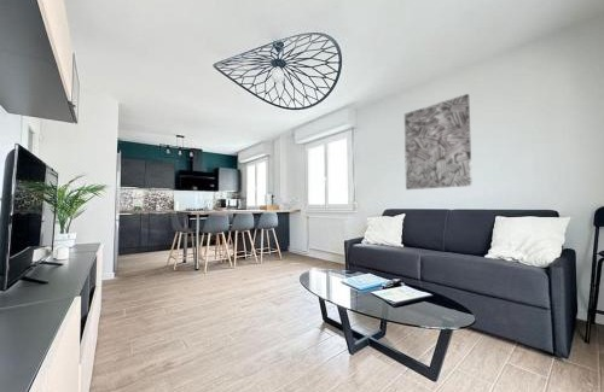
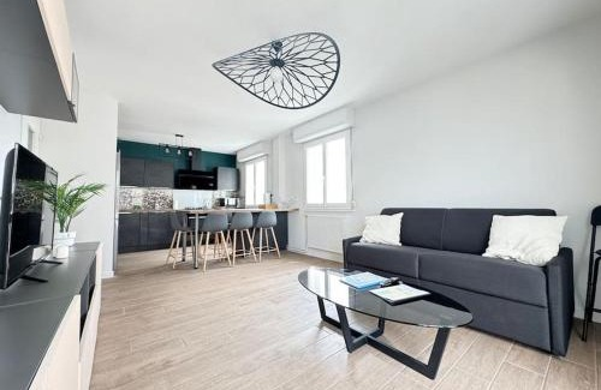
- wall art [403,93,474,191]
